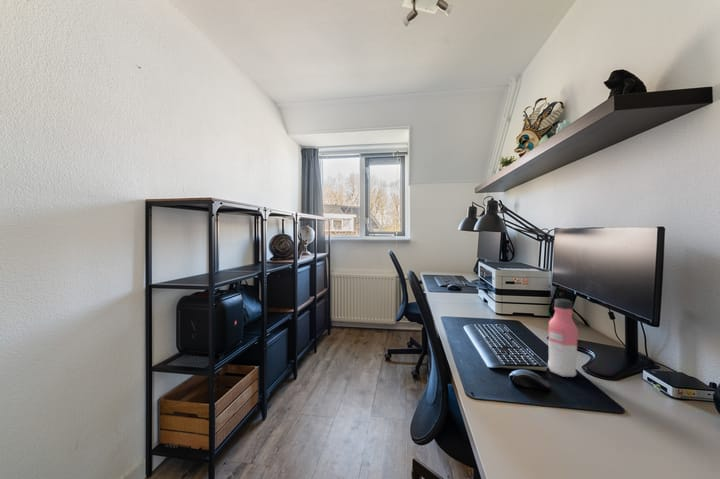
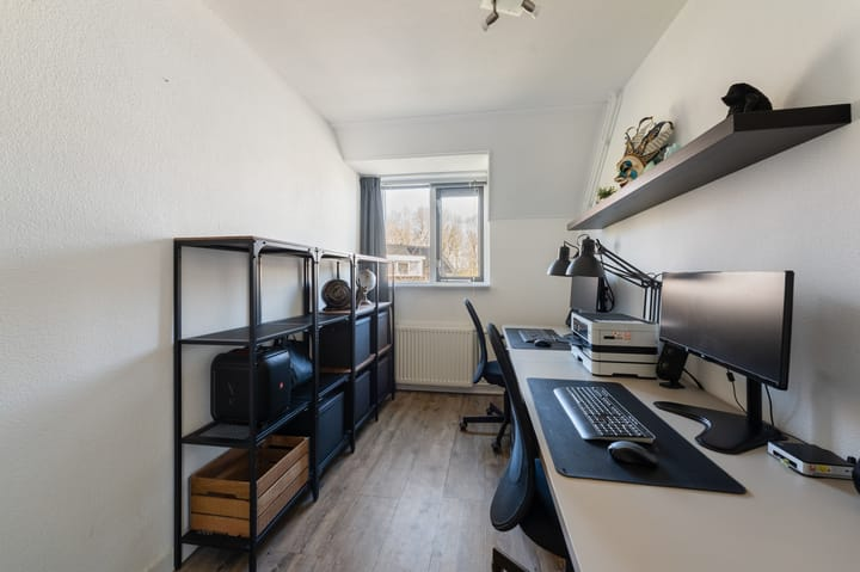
- water bottle [547,298,579,378]
